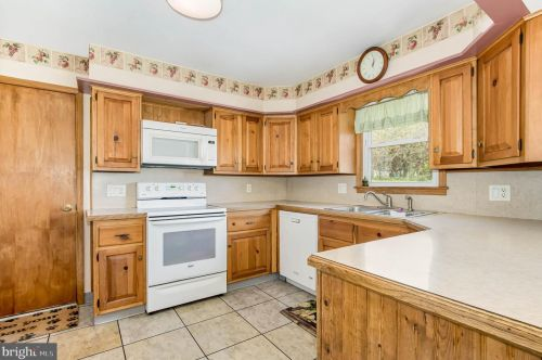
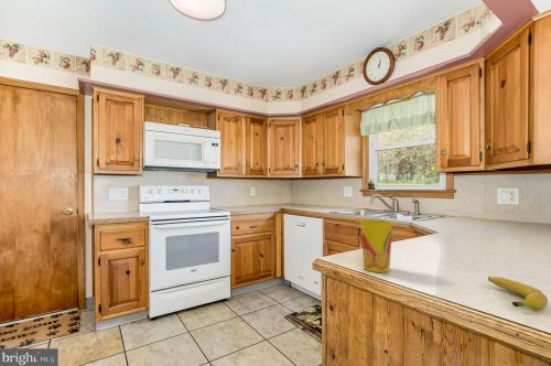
+ fruit [487,276,549,311]
+ cup [359,218,393,273]
